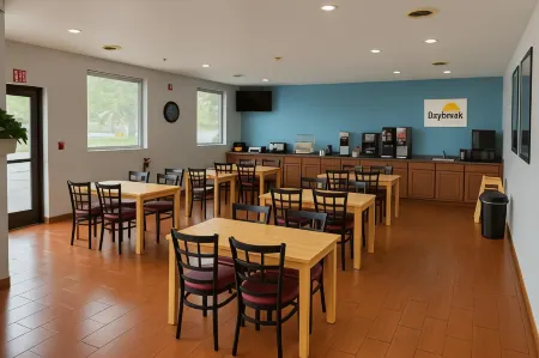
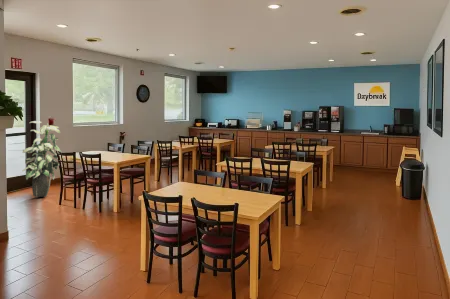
+ indoor plant [21,120,66,198]
